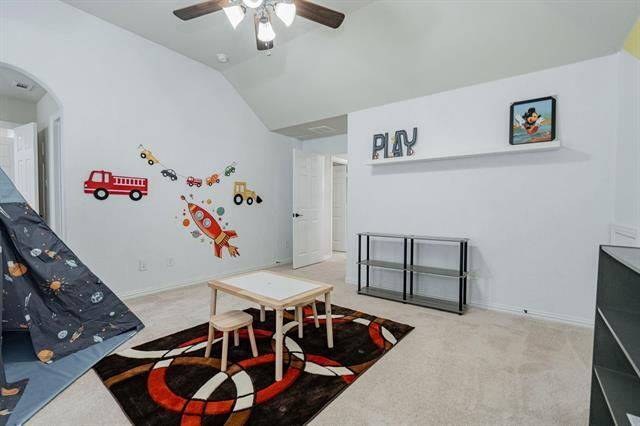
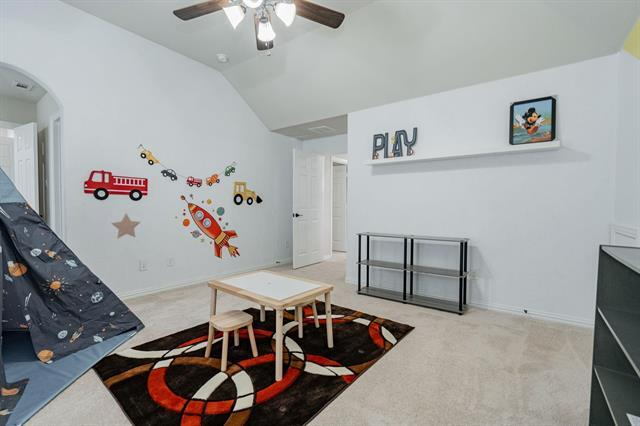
+ decorative star [110,212,141,240]
